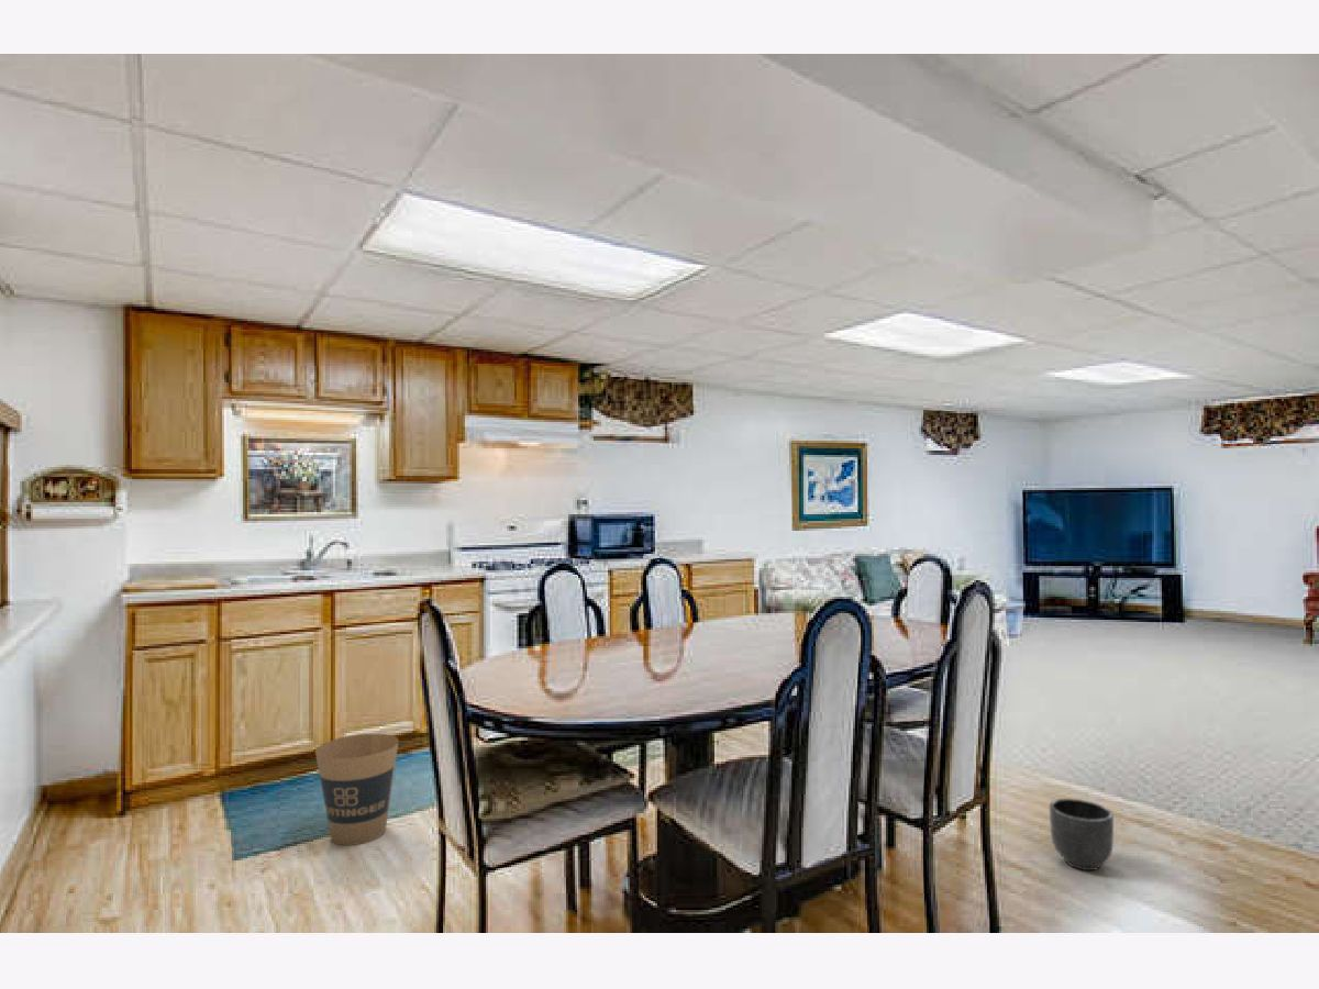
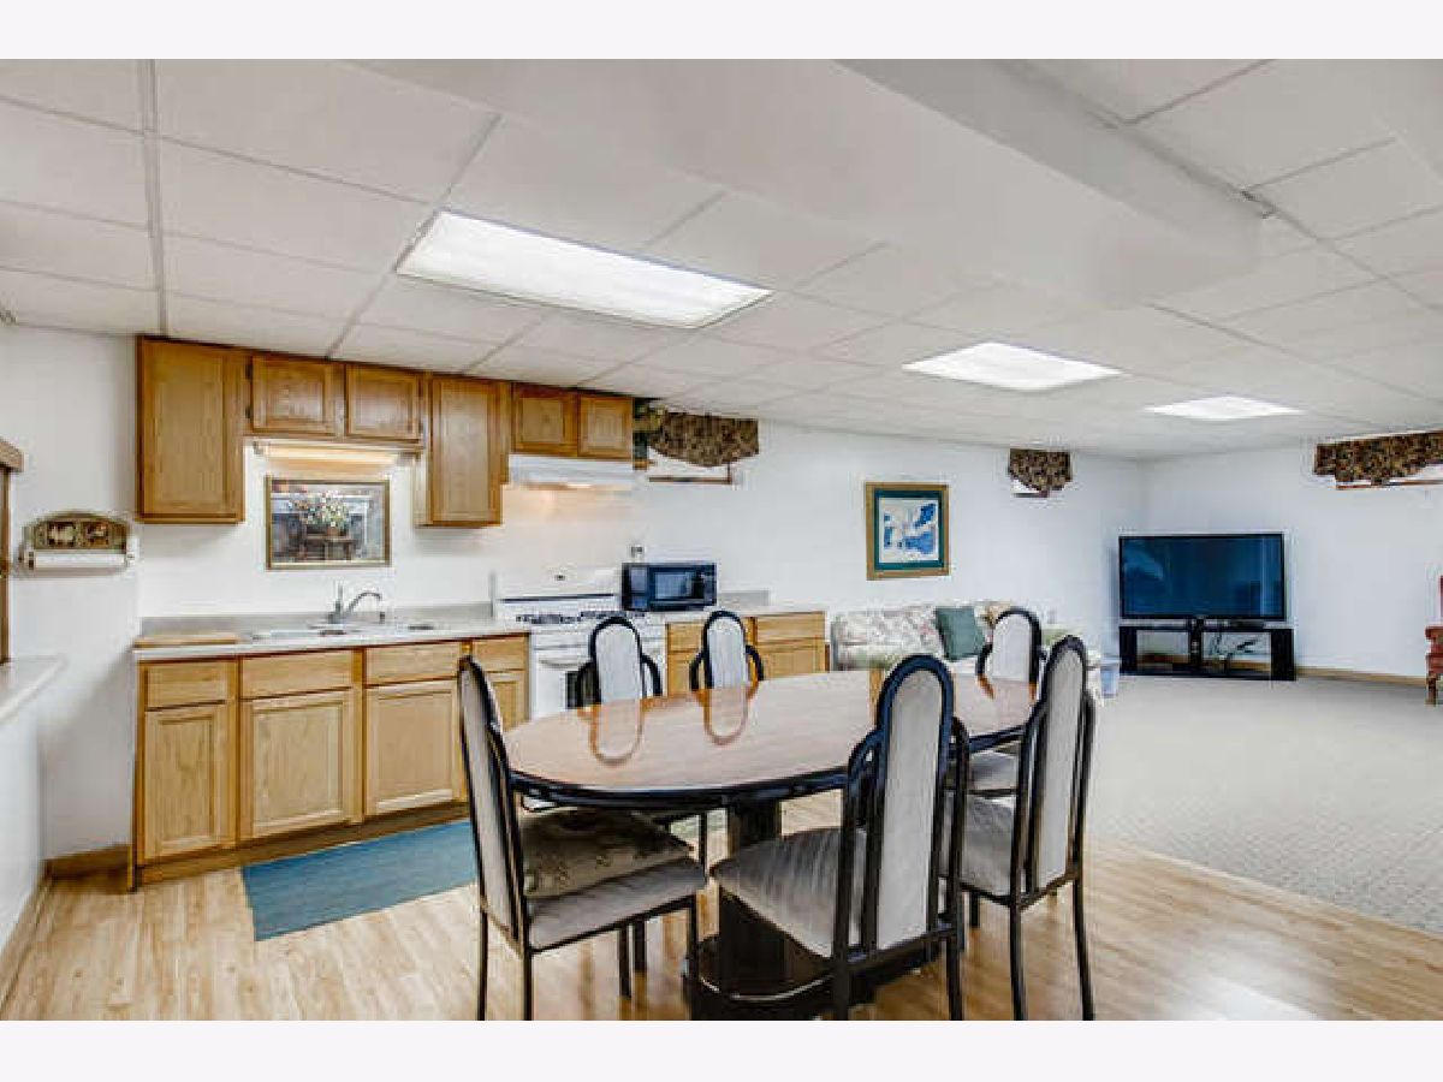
- trash can [314,733,400,846]
- planter [1049,798,1115,871]
